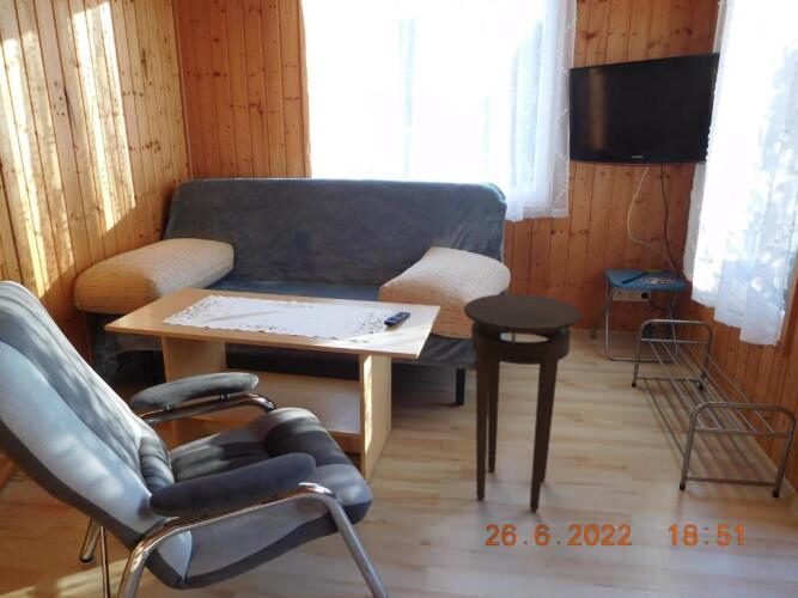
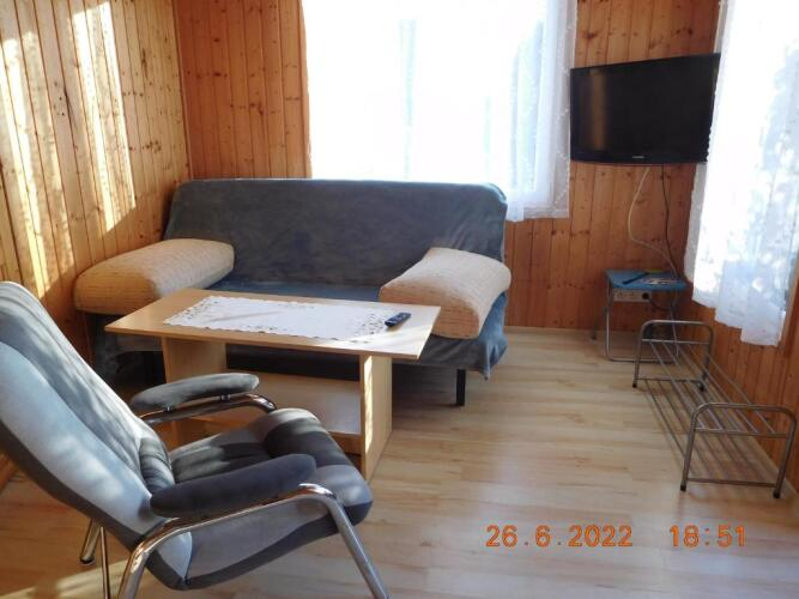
- stool [463,293,583,512]
